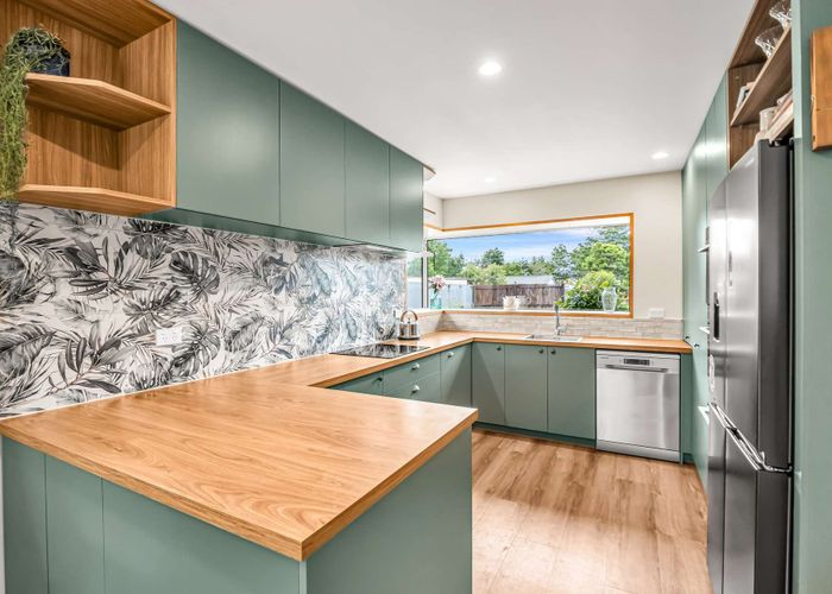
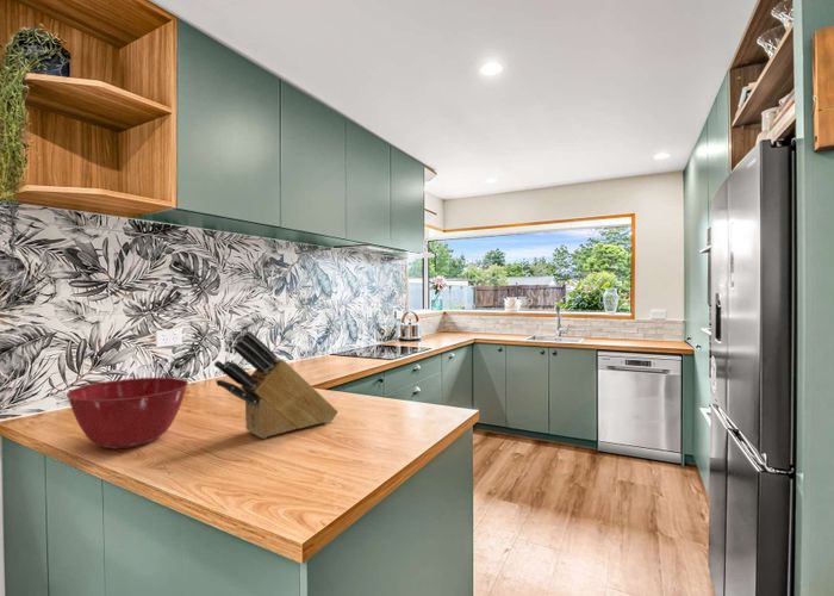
+ mixing bowl [66,377,189,451]
+ knife block [213,330,340,440]
